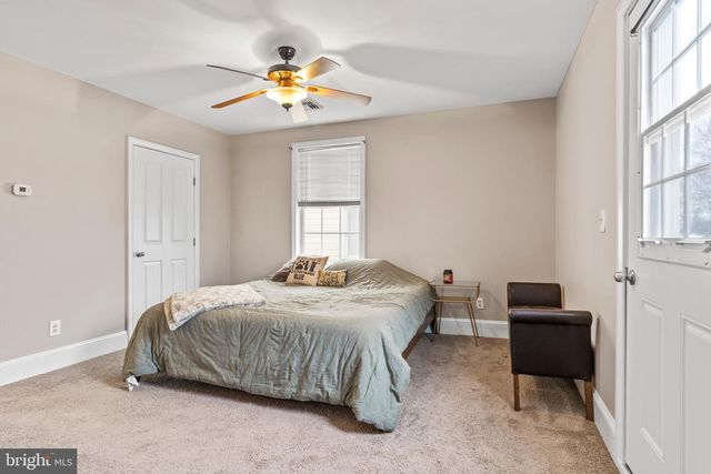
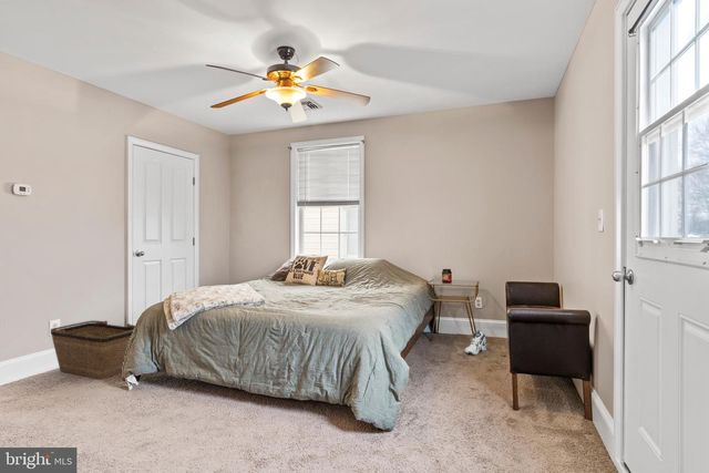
+ sneaker [464,329,487,356]
+ bicycle basket [50,319,136,380]
